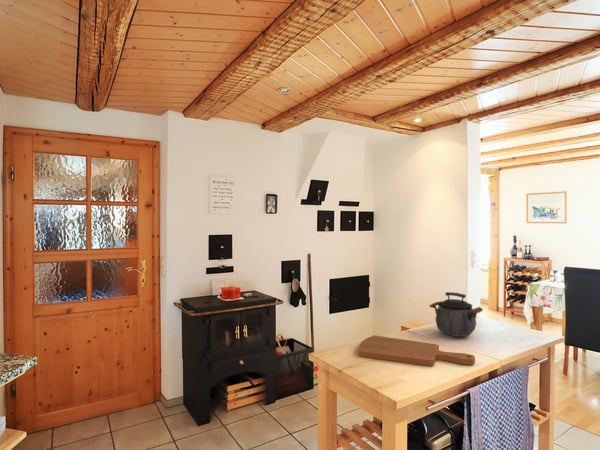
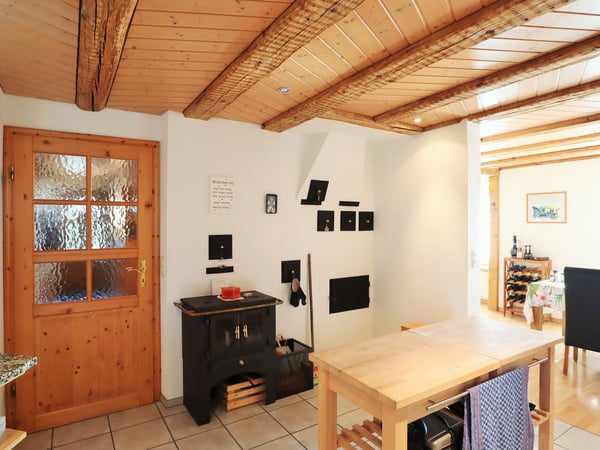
- cutting board [358,334,476,367]
- kettle [429,291,484,338]
